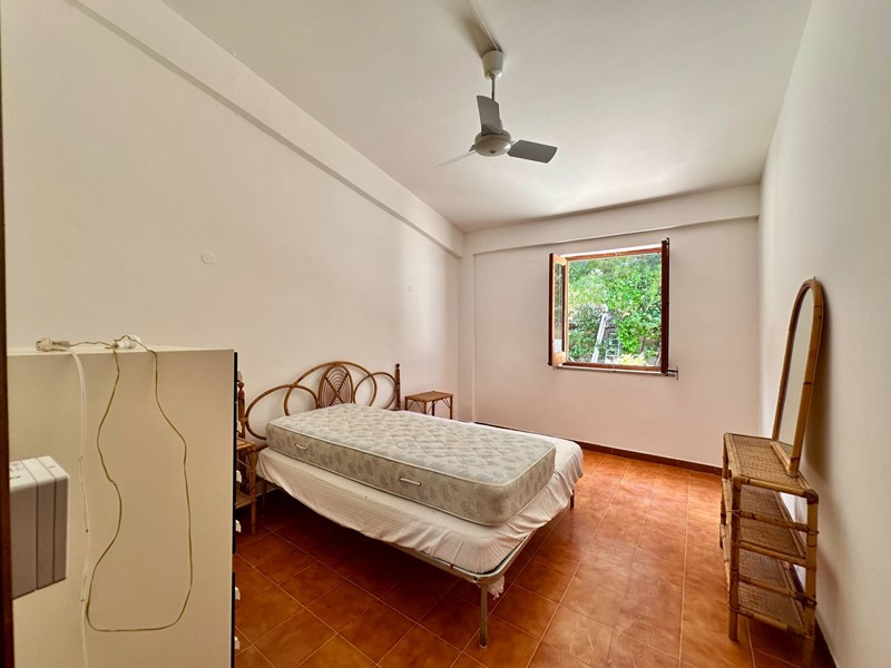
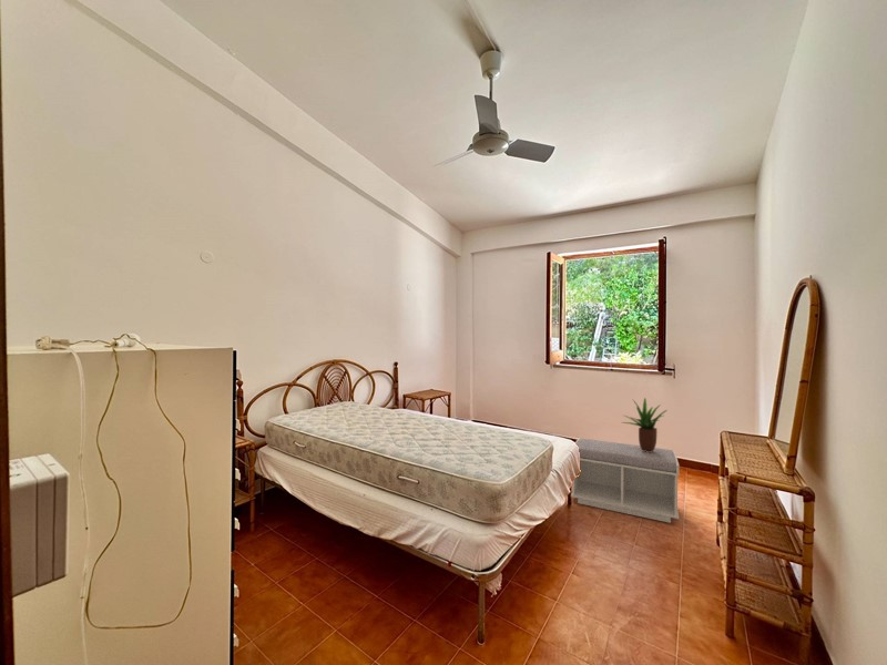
+ bench [570,438,681,524]
+ potted plant [621,397,669,452]
